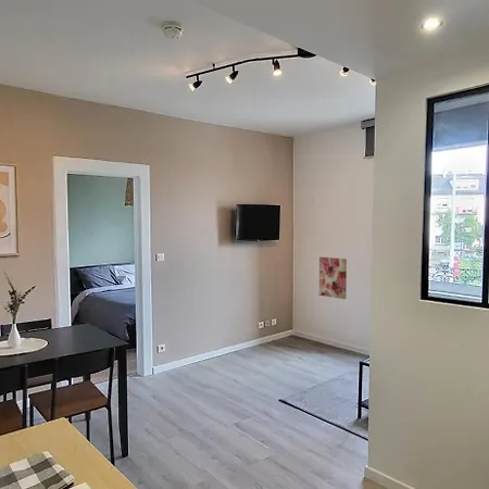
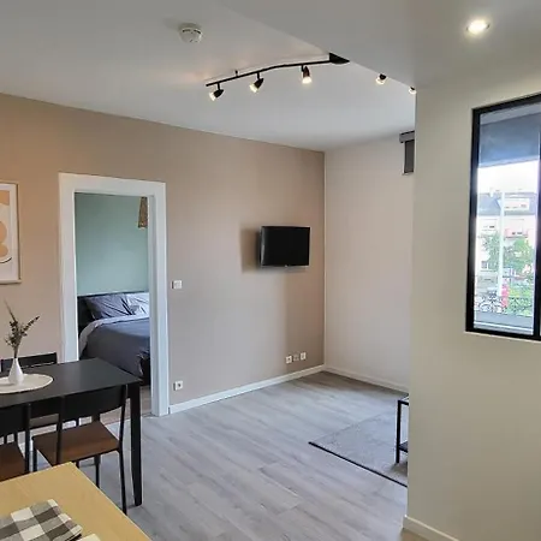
- wall art [318,256,348,300]
